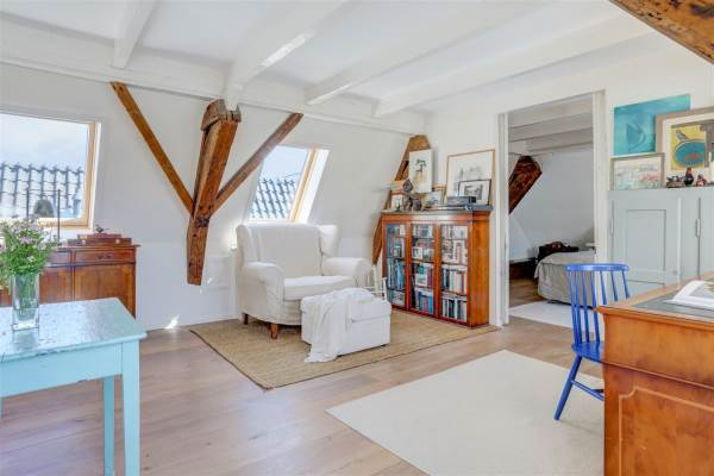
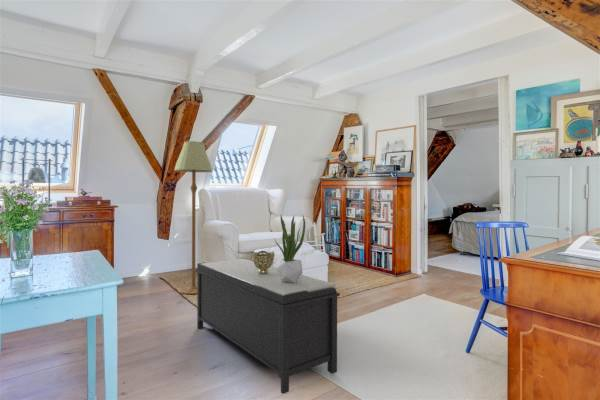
+ potted plant [273,213,306,283]
+ bench [195,258,341,395]
+ decorative bowl [251,250,276,274]
+ floor lamp [174,140,214,295]
